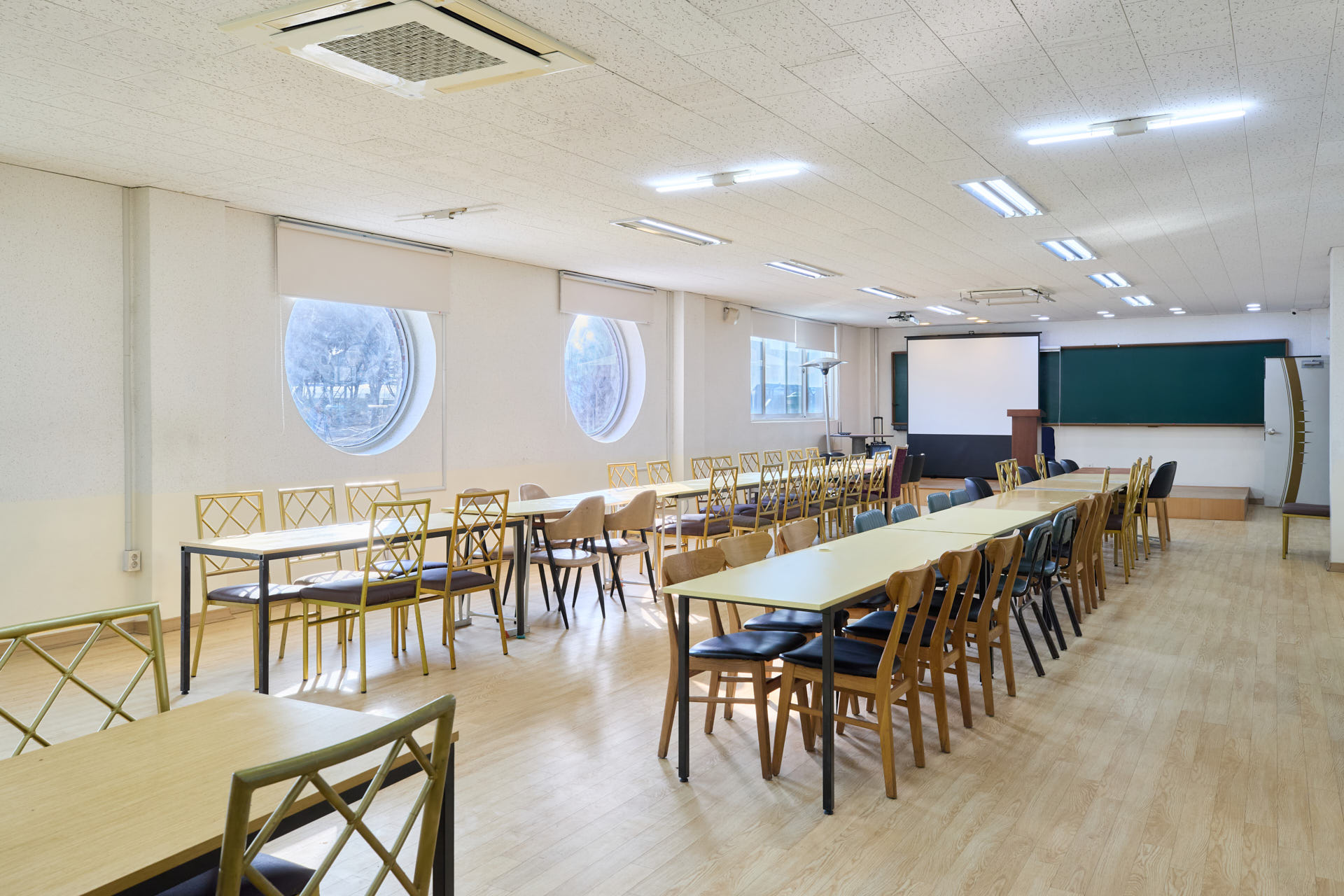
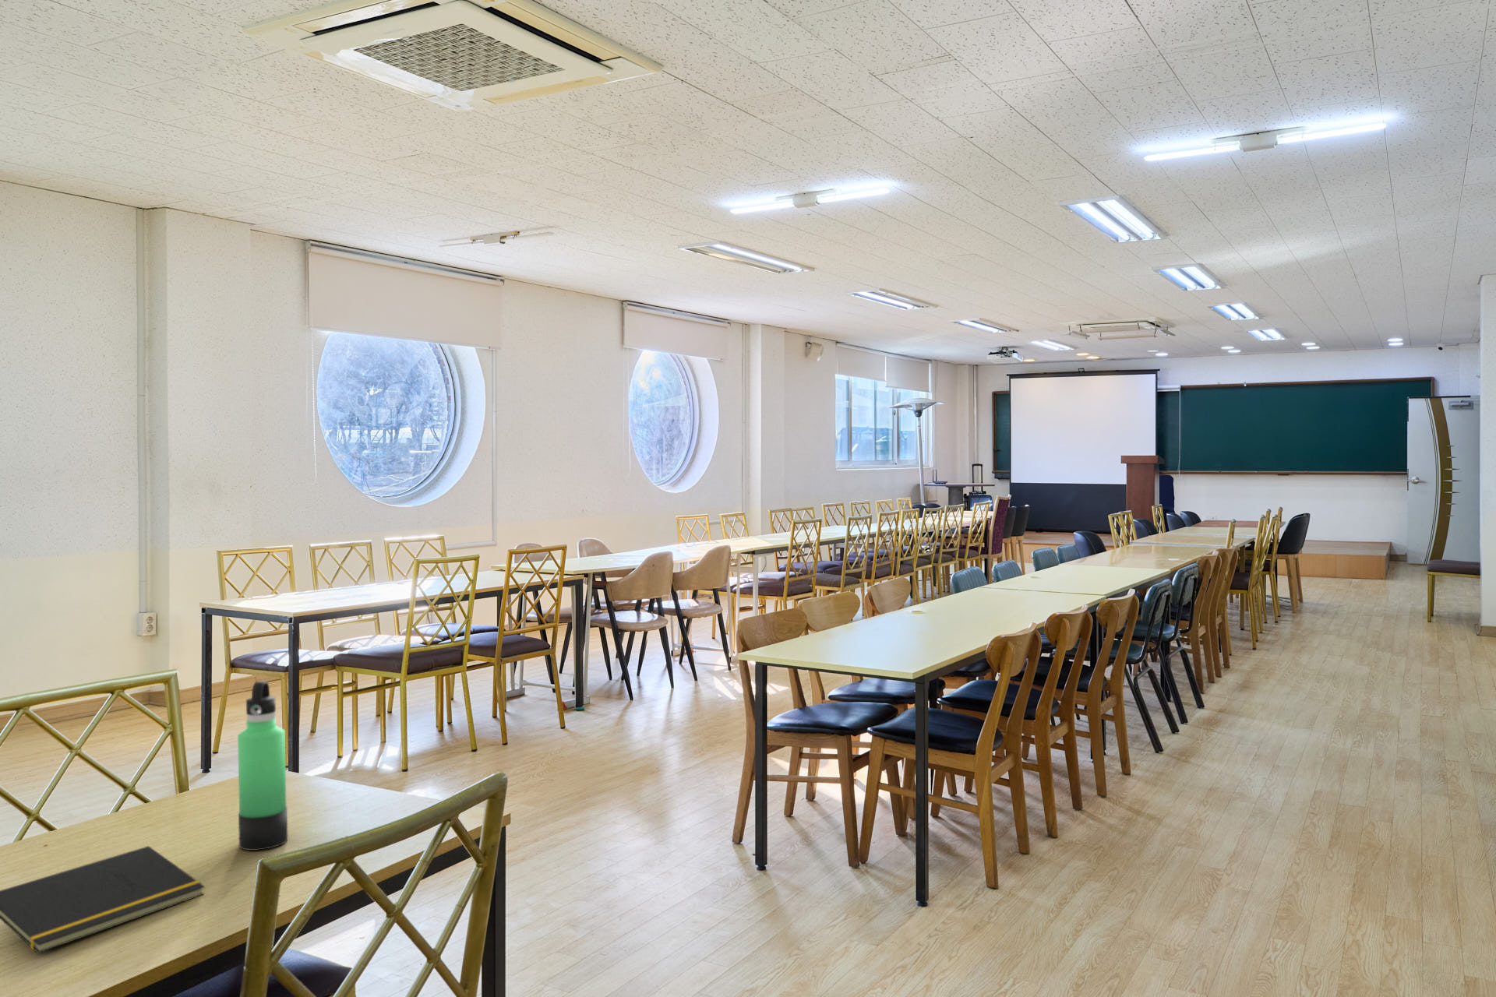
+ notepad [0,845,206,955]
+ thermos bottle [237,681,288,851]
